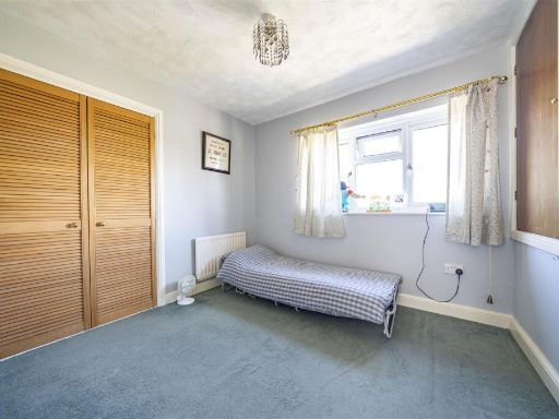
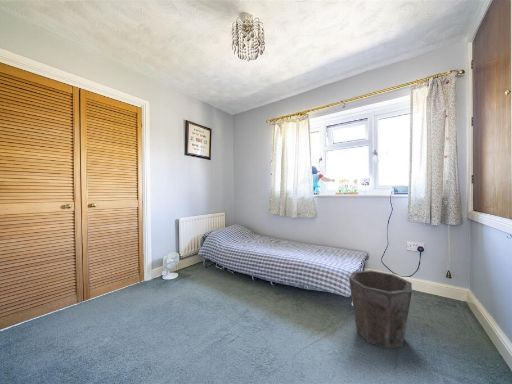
+ waste bin [348,269,413,350]
